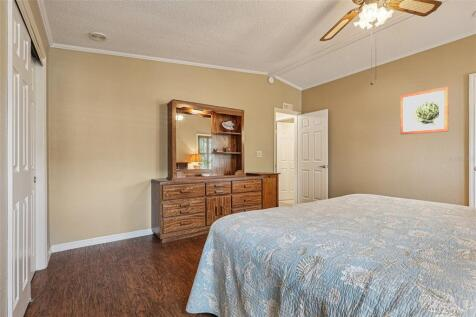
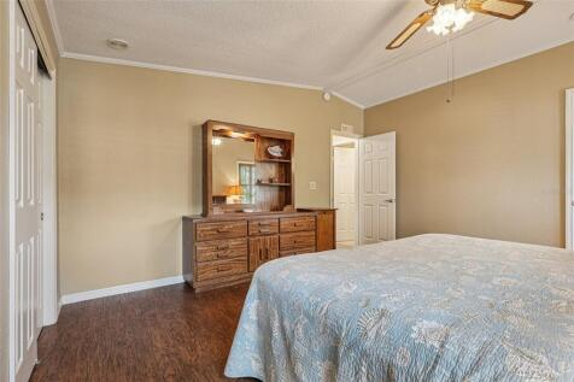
- wall art [399,86,450,135]
